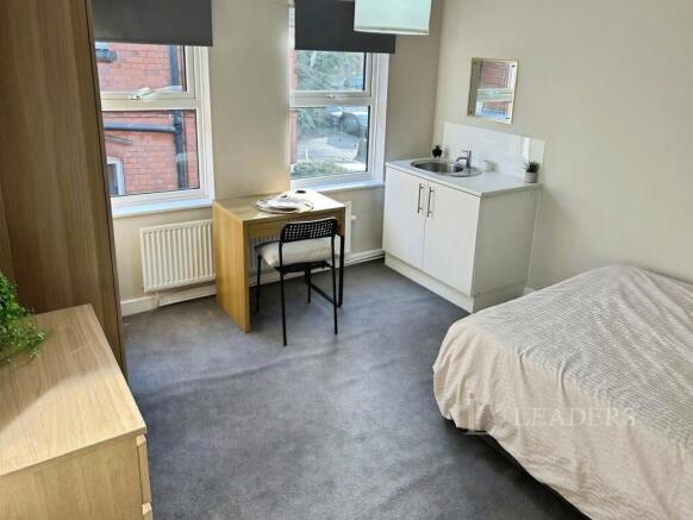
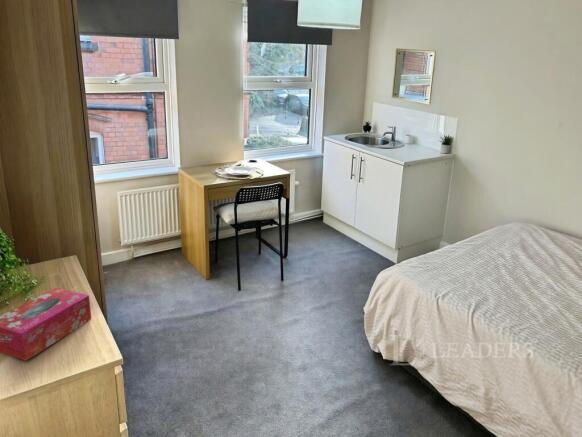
+ tissue box [0,286,92,362]
